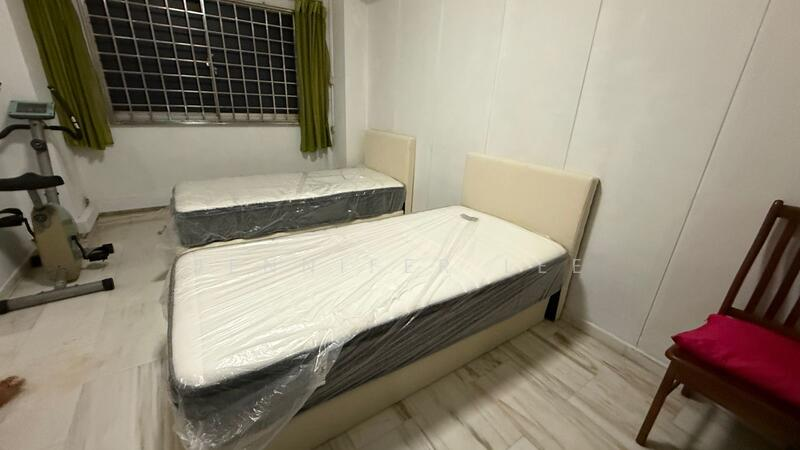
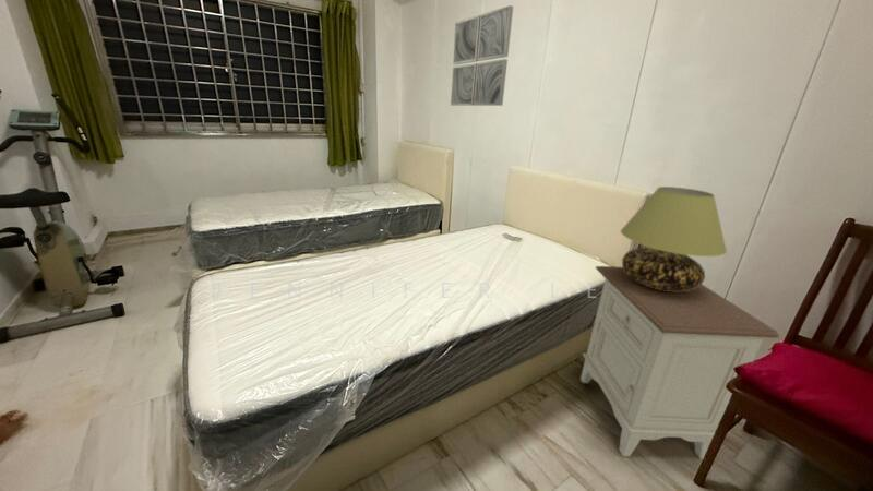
+ wall art [450,4,514,107]
+ table lamp [620,185,728,292]
+ nightstand [579,265,780,460]
